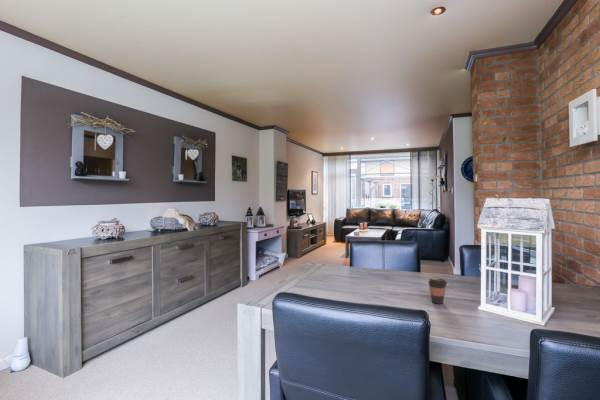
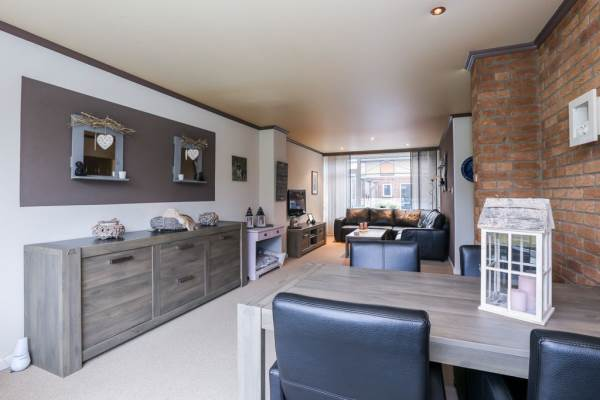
- coffee cup [427,276,448,305]
